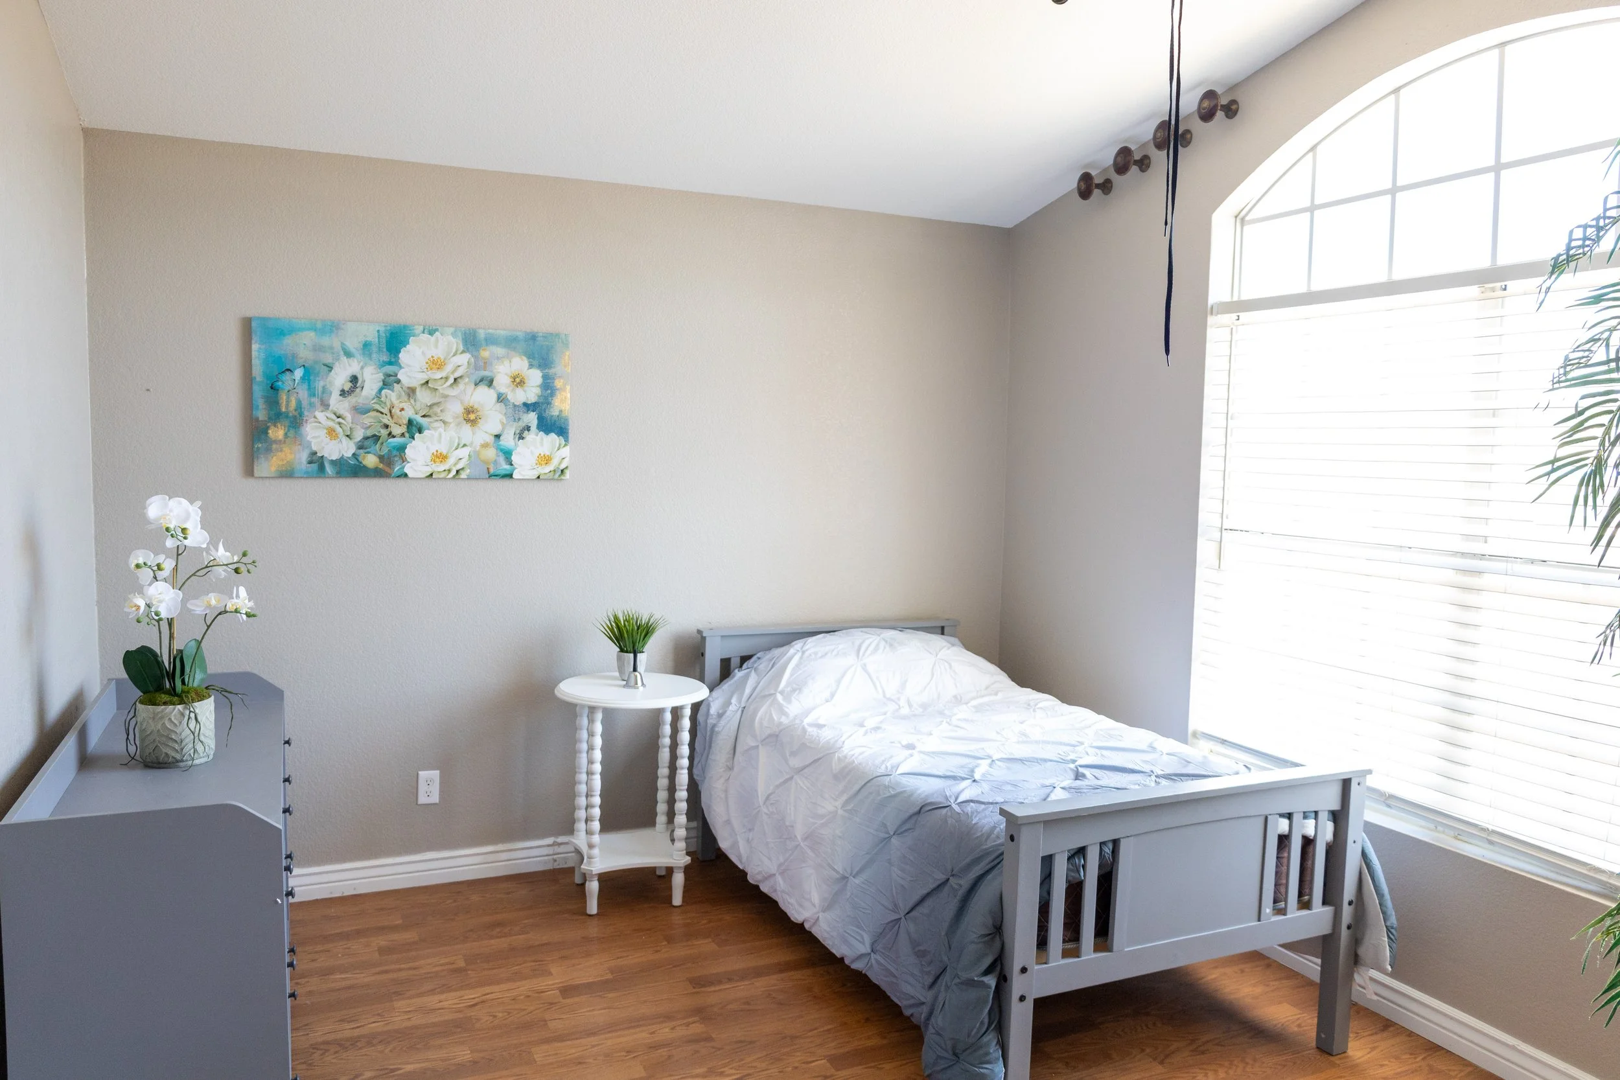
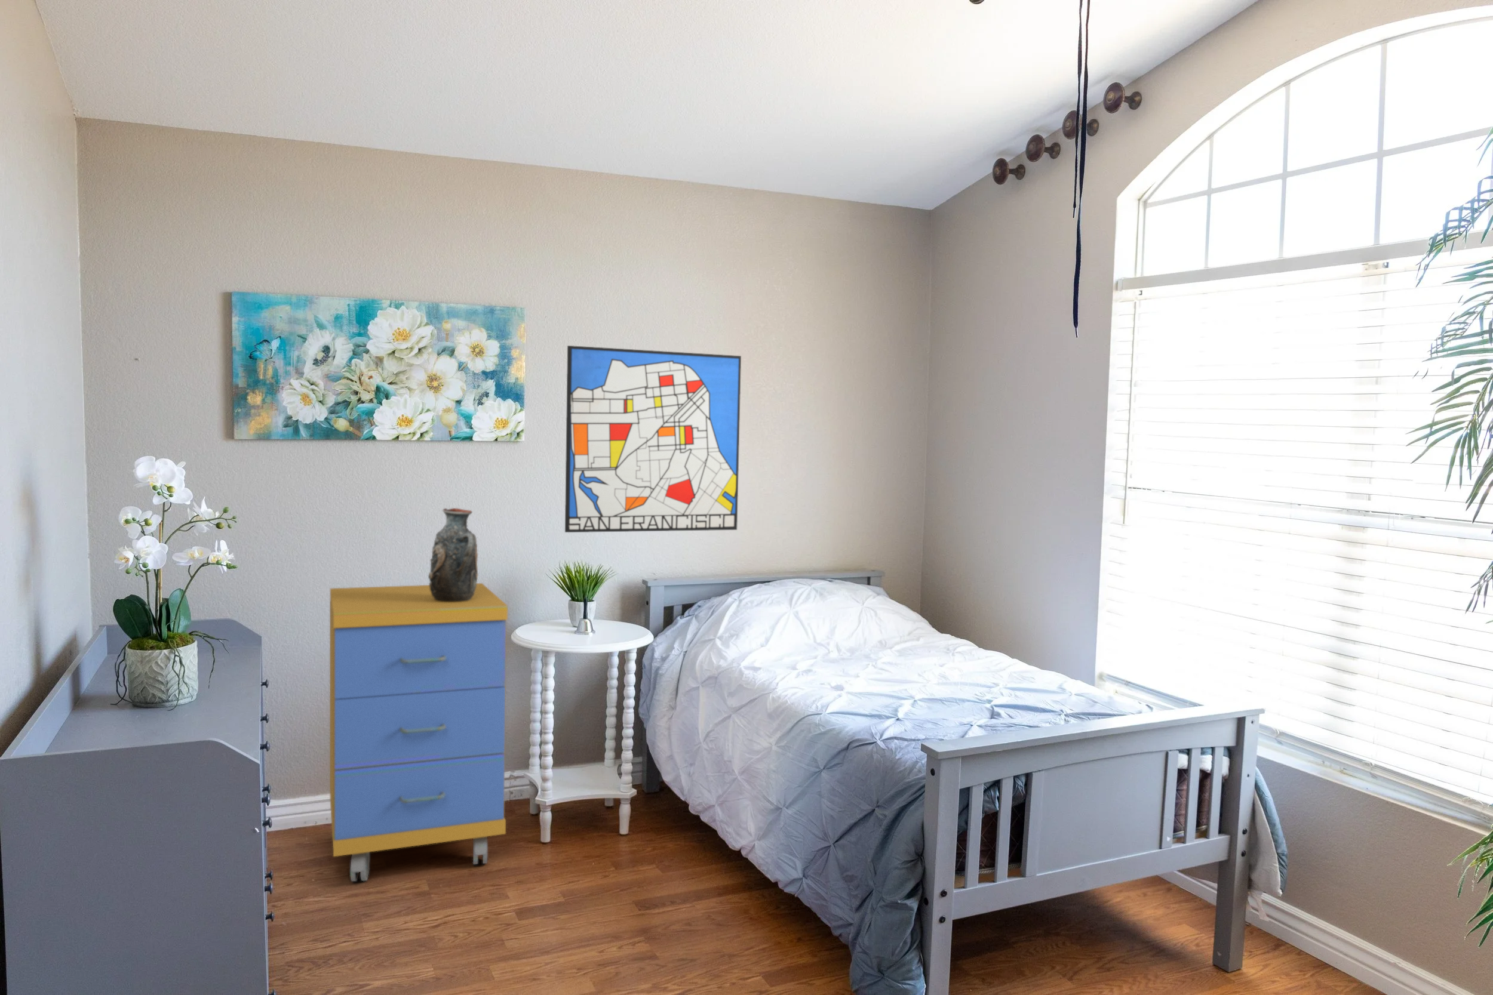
+ decorative vase [428,507,479,601]
+ storage cabinet [329,583,509,882]
+ wall art [564,345,742,533]
